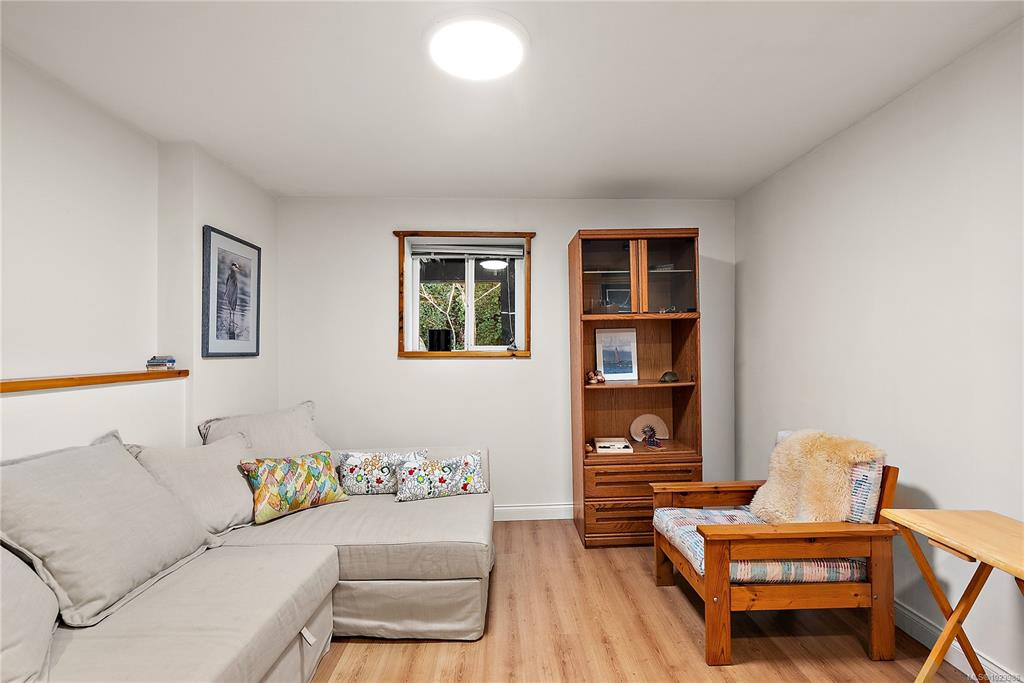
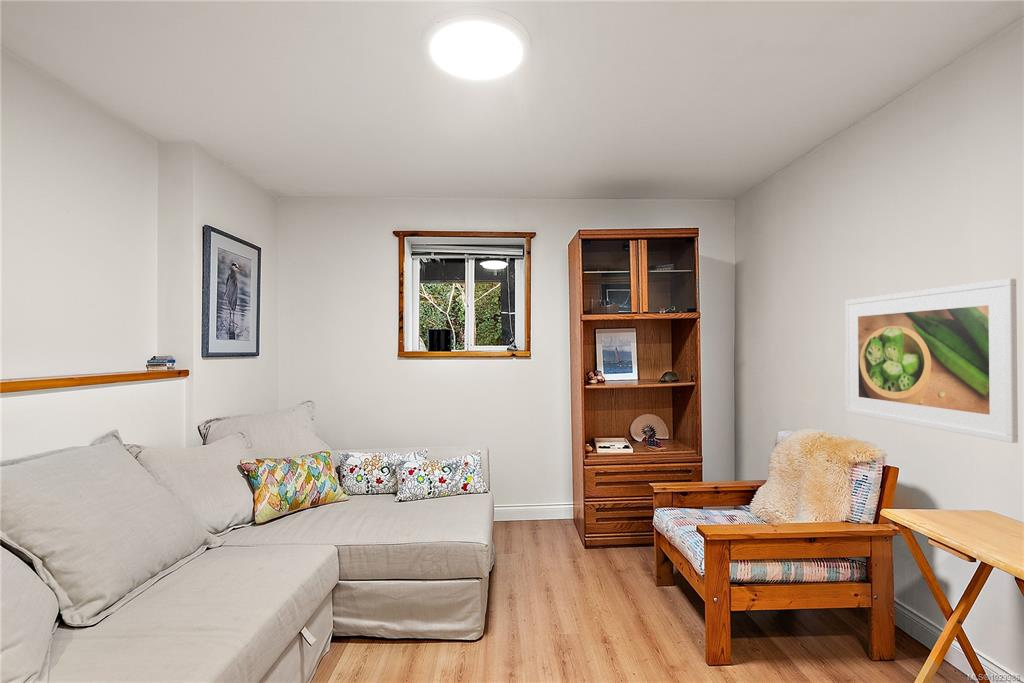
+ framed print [844,278,1019,444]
